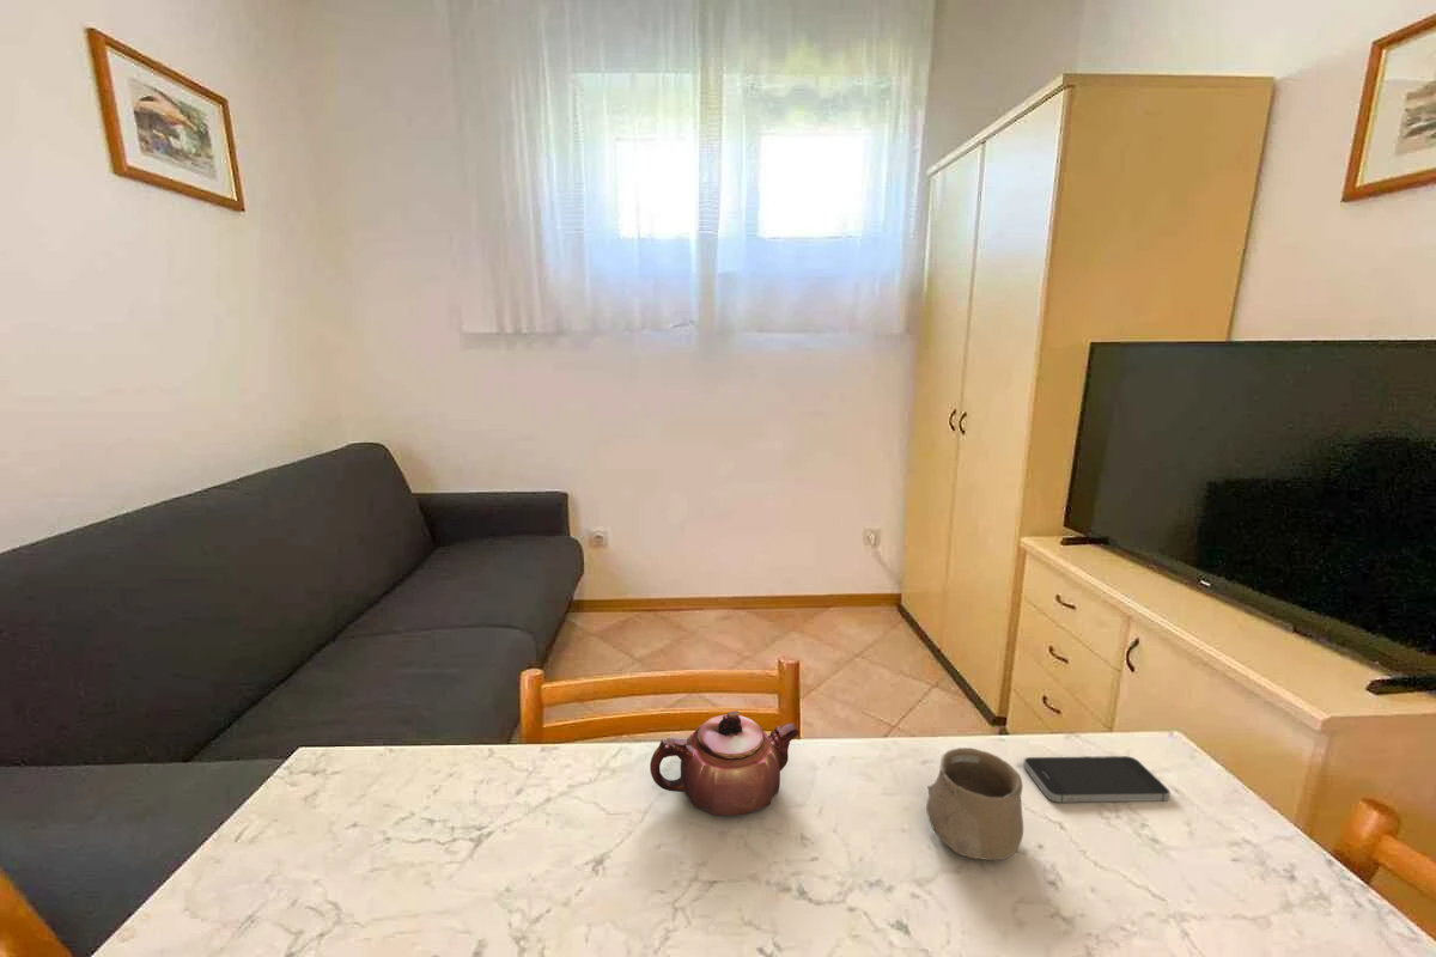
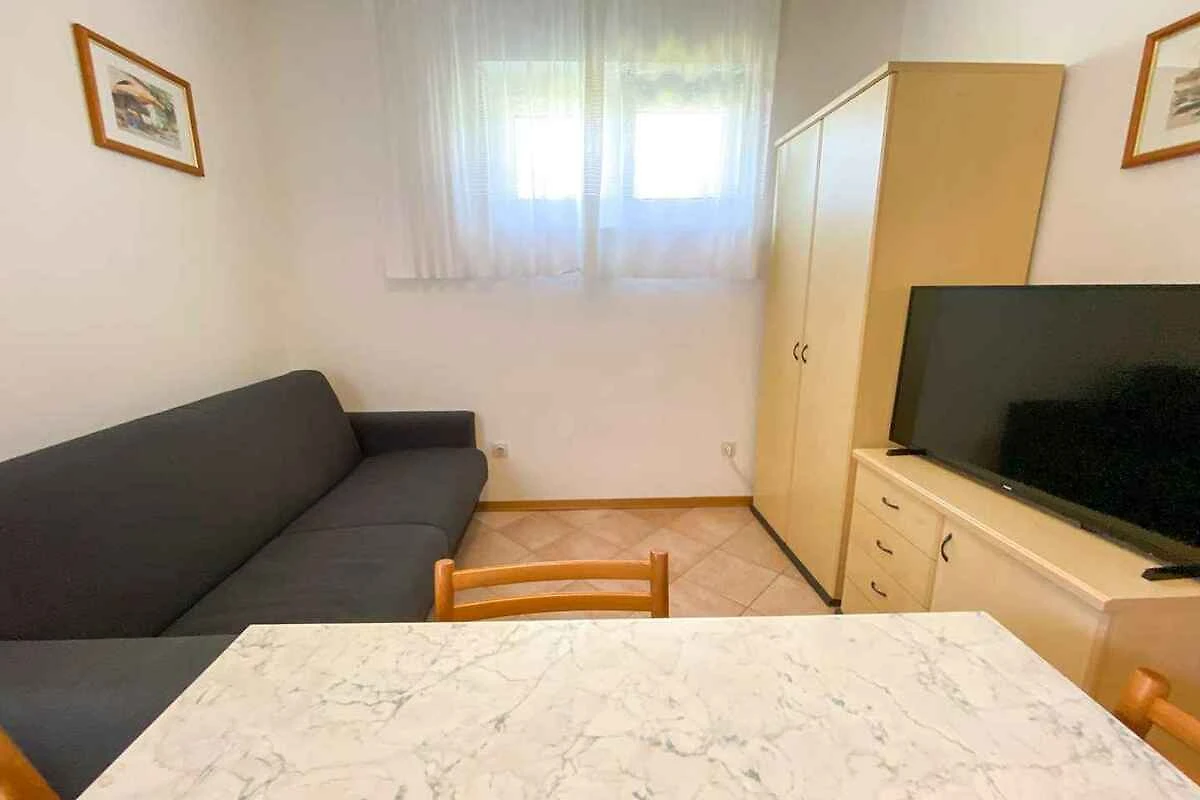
- teapot [649,709,801,817]
- cup [925,746,1024,861]
- smartphone [1022,755,1172,804]
